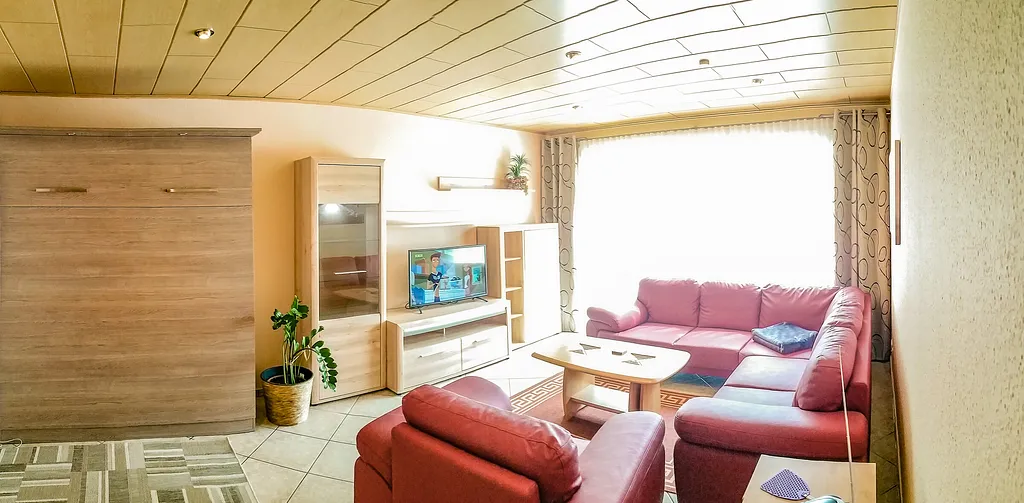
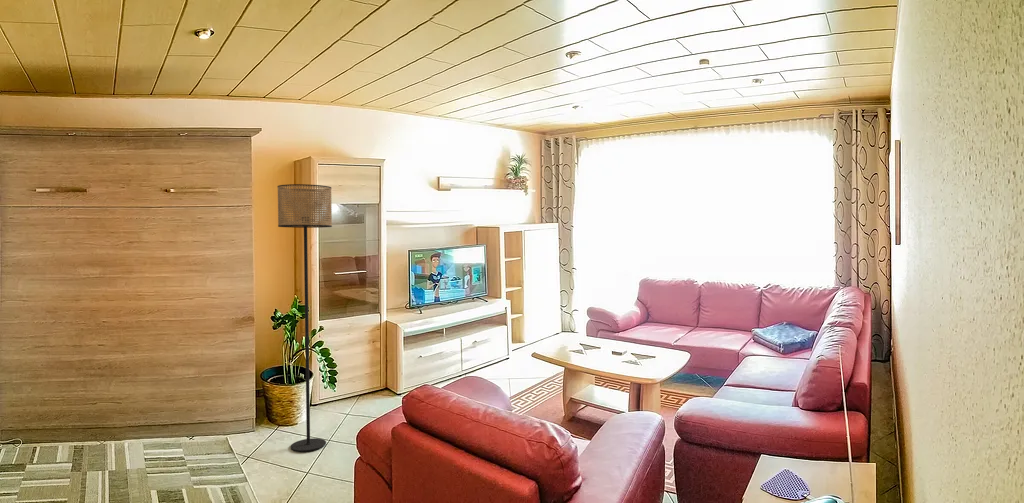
+ floor lamp [276,183,333,452]
